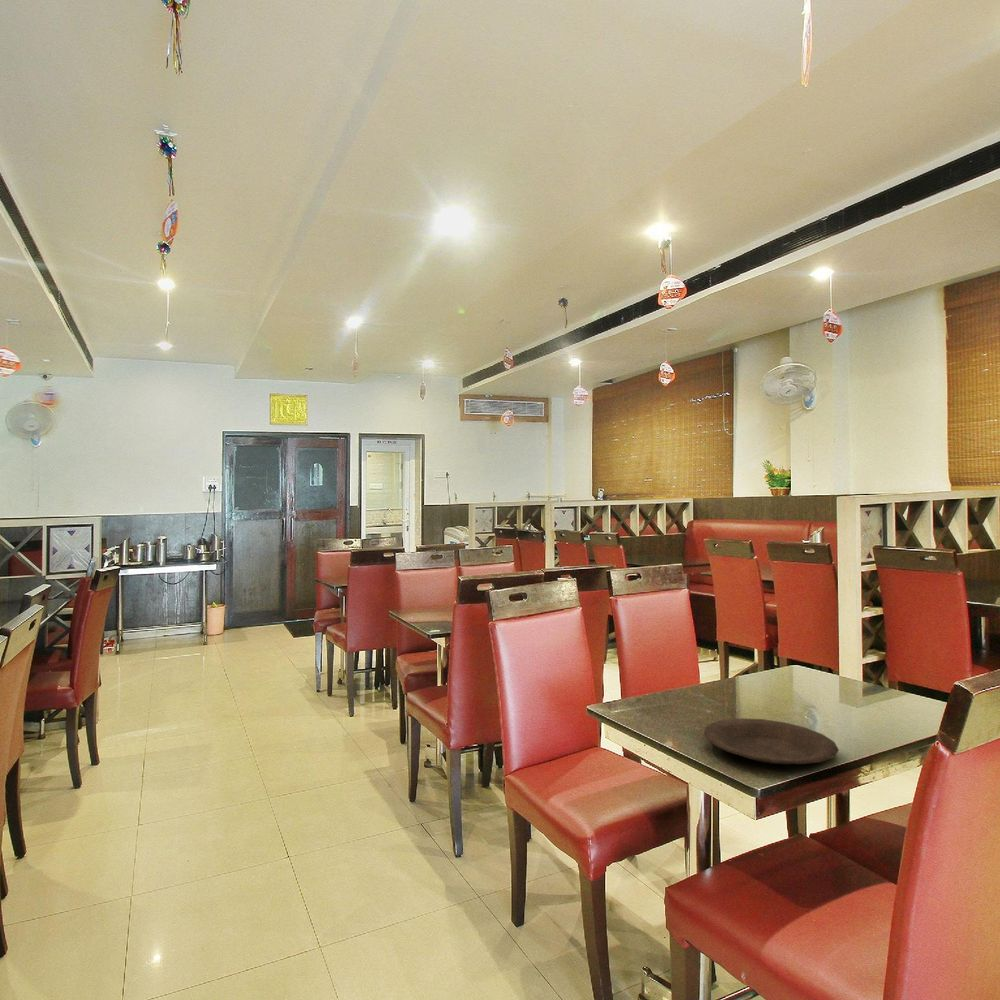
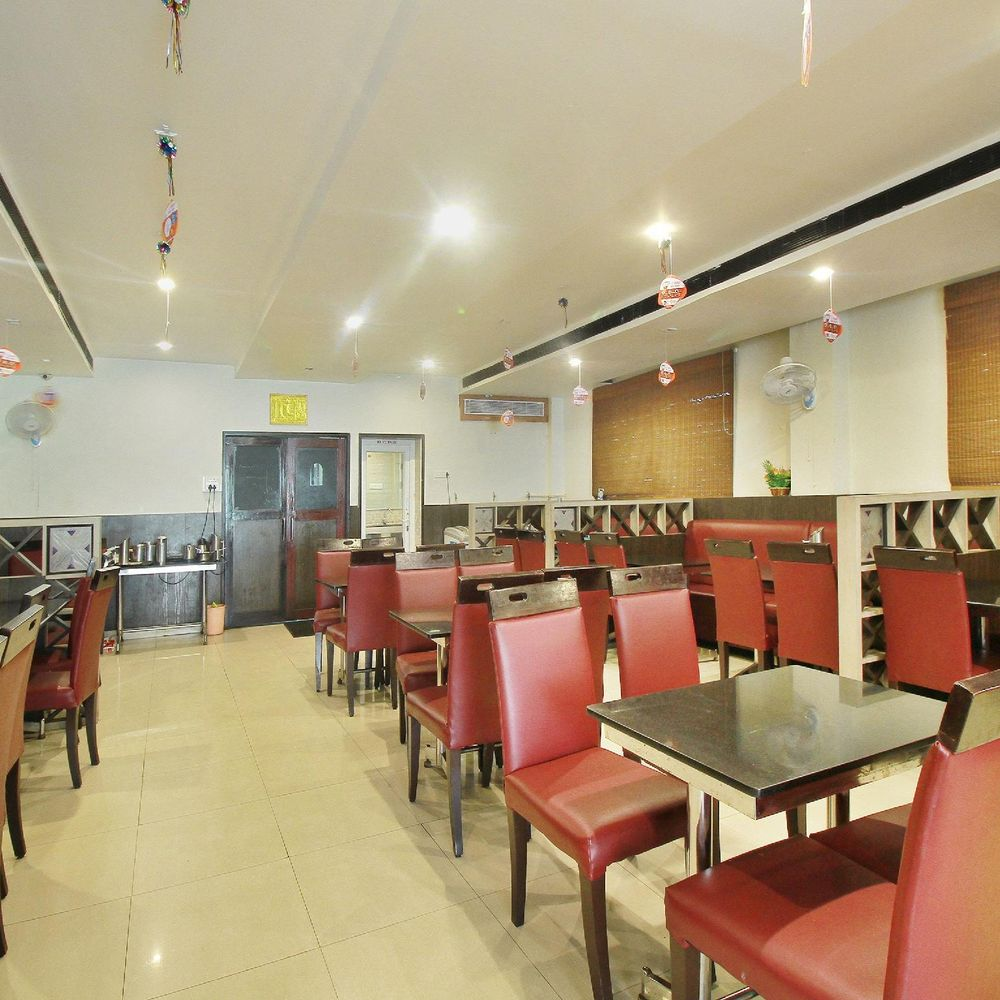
- plate [703,717,840,766]
